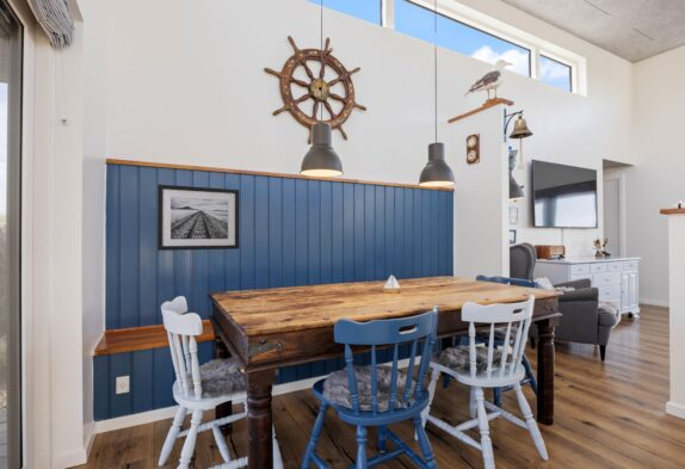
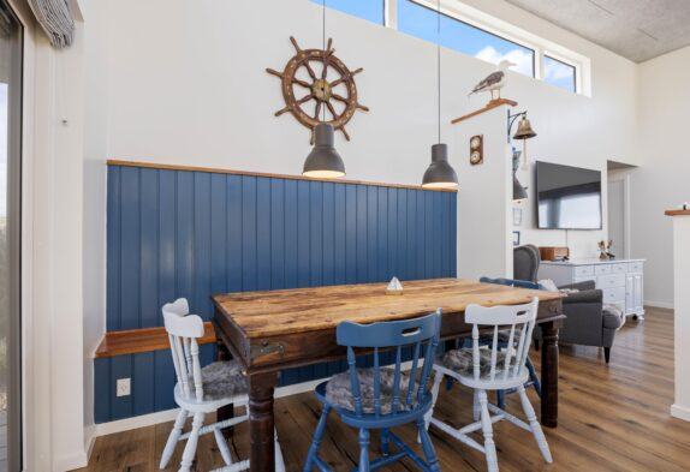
- wall art [156,184,241,252]
